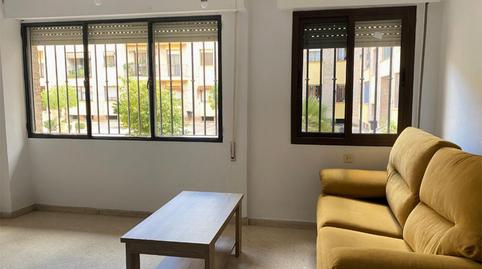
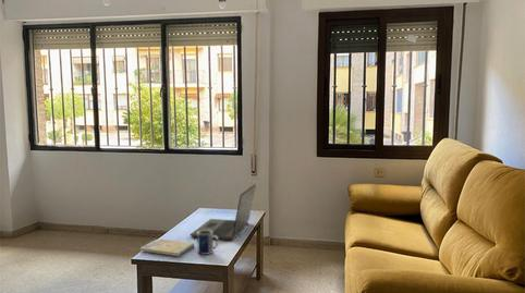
+ mug [196,230,220,256]
+ laptop [190,183,257,241]
+ book [139,237,195,257]
